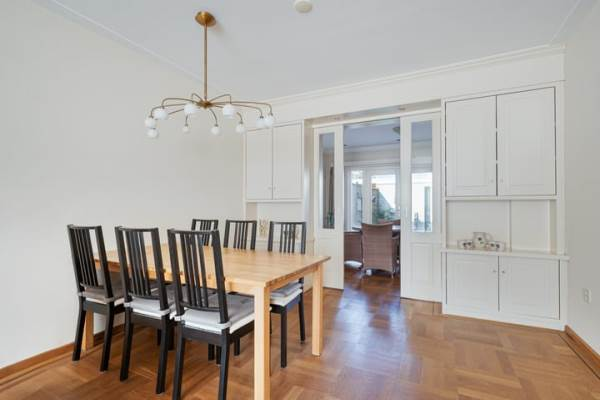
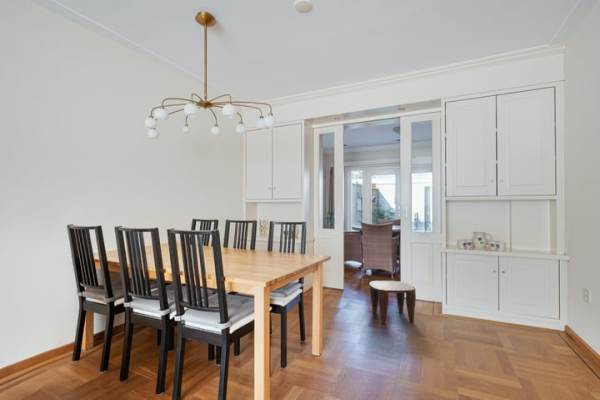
+ stool [368,280,417,324]
